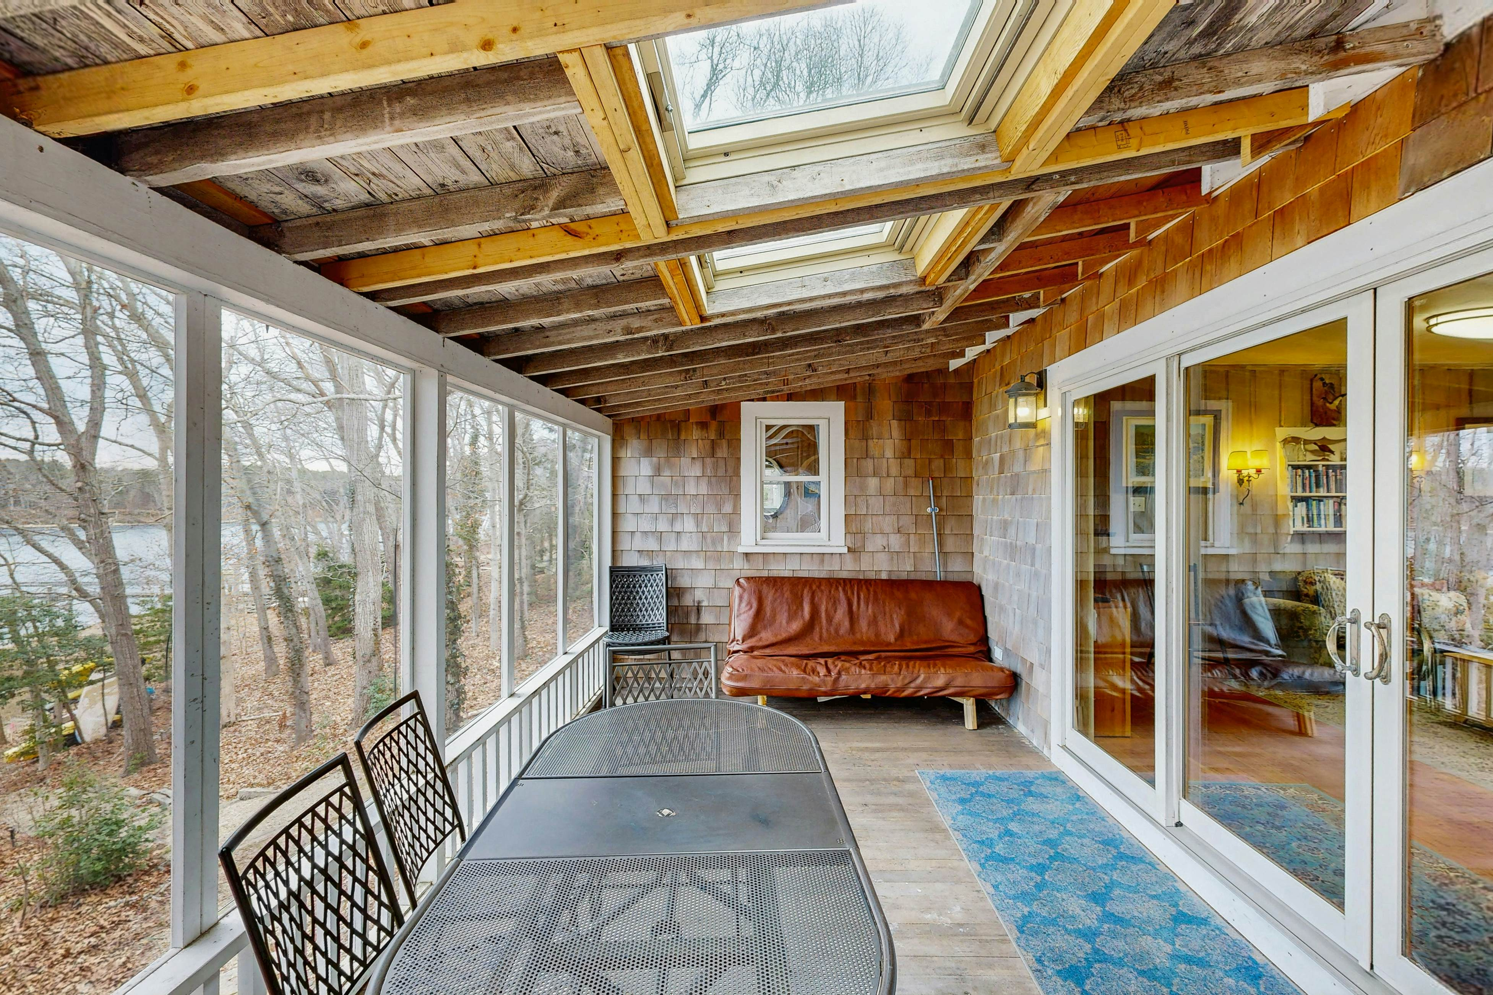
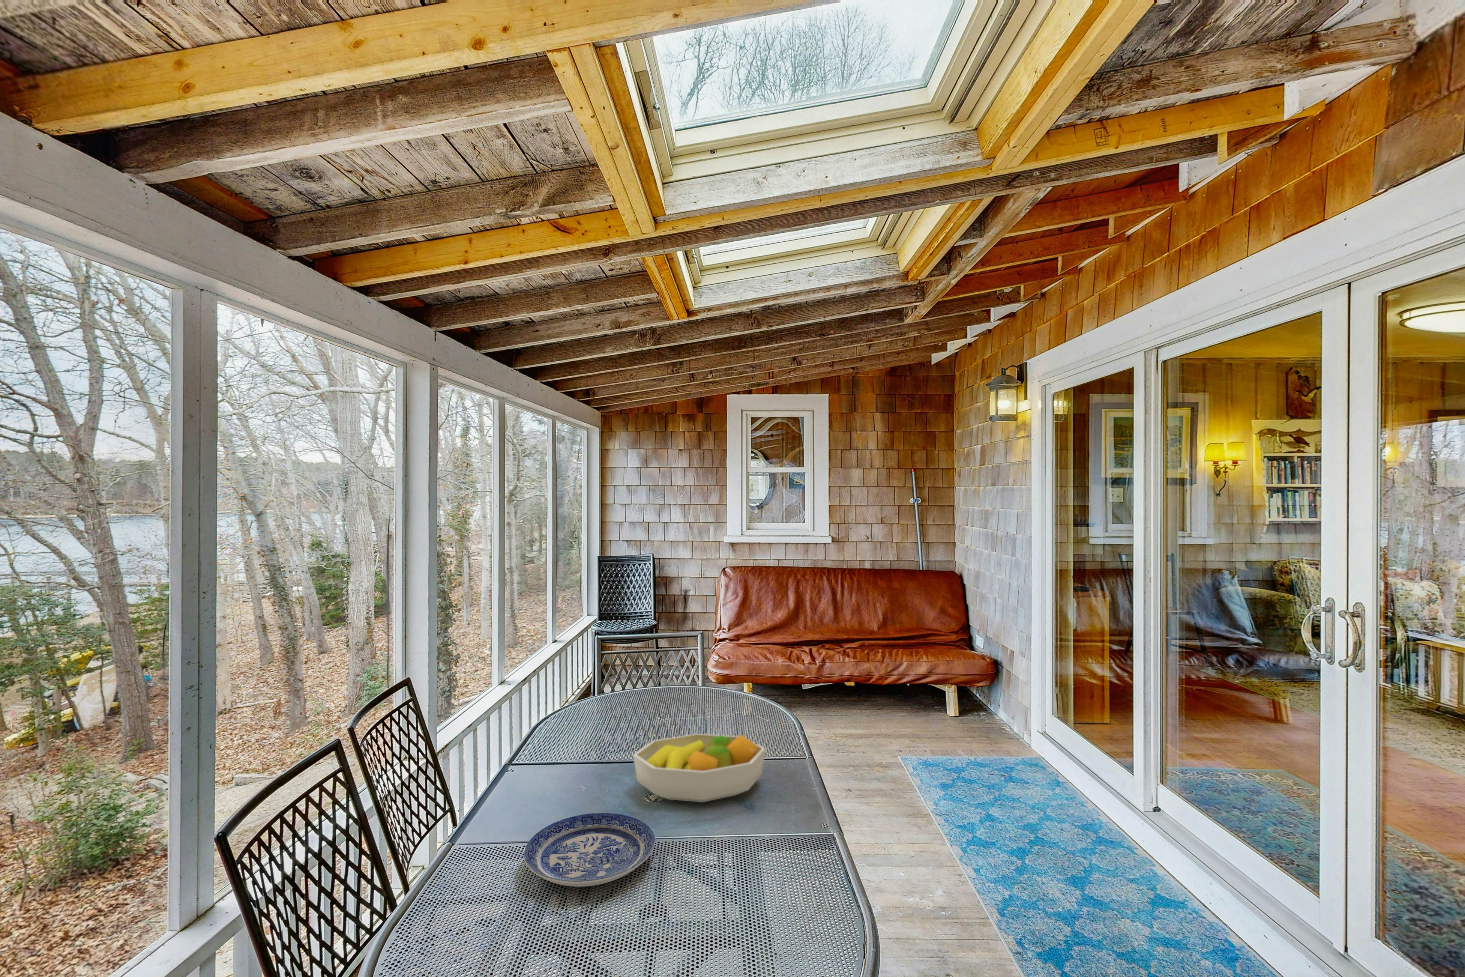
+ plate [523,812,655,886]
+ fruit bowl [632,733,766,803]
